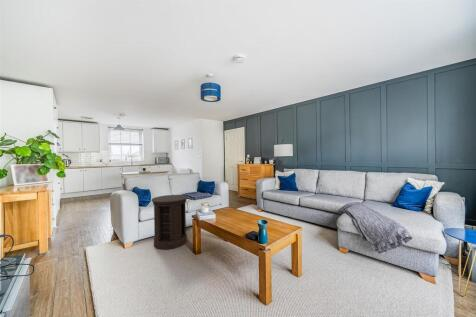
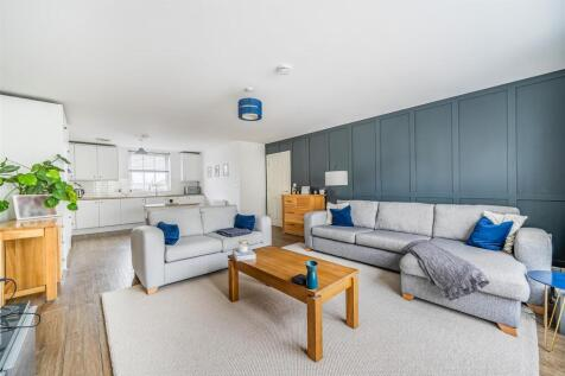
- side table [151,194,188,250]
